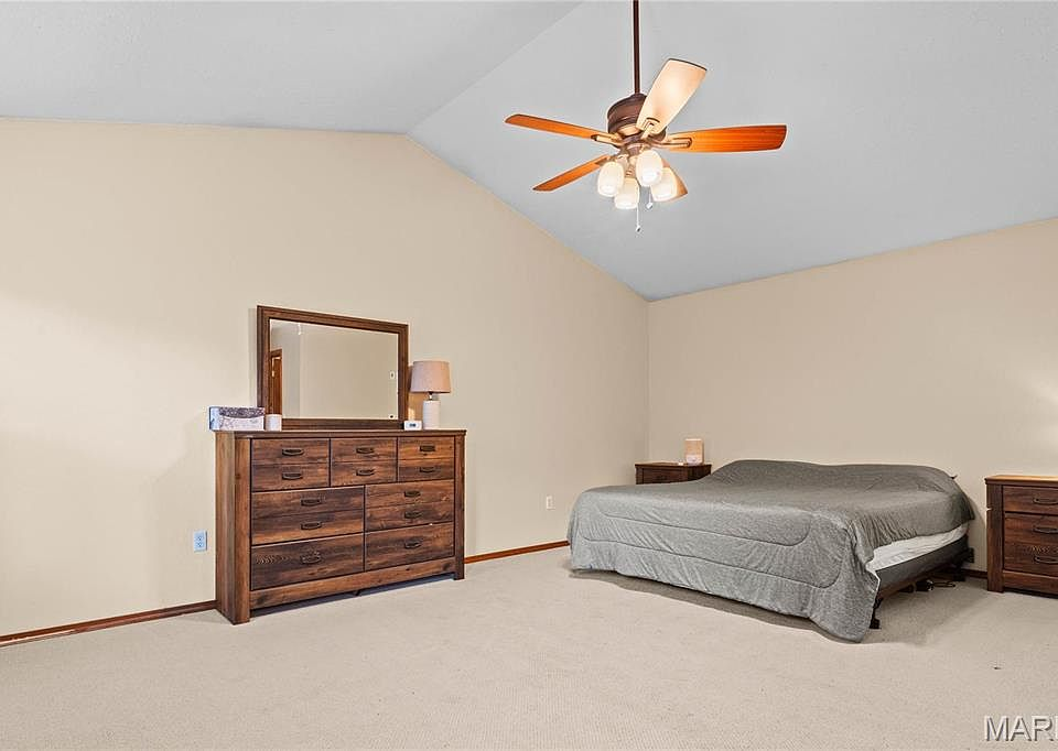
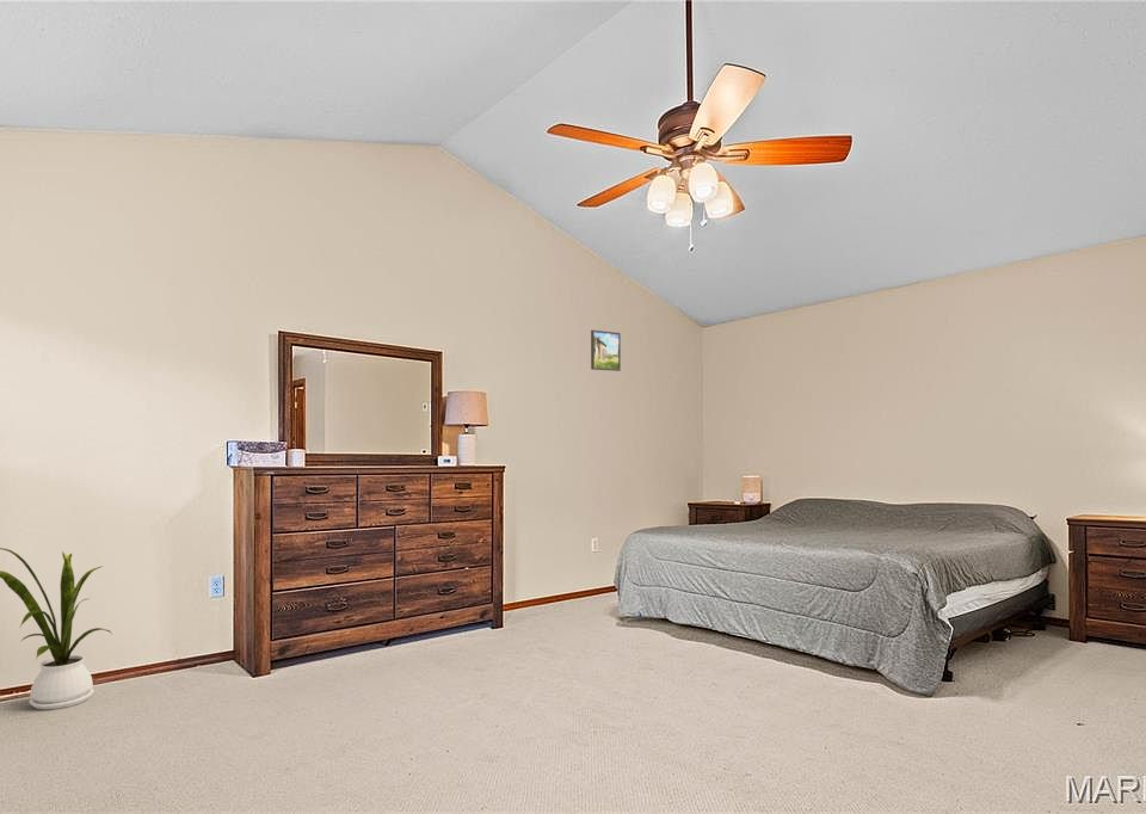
+ house plant [0,547,113,711]
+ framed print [590,329,622,372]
